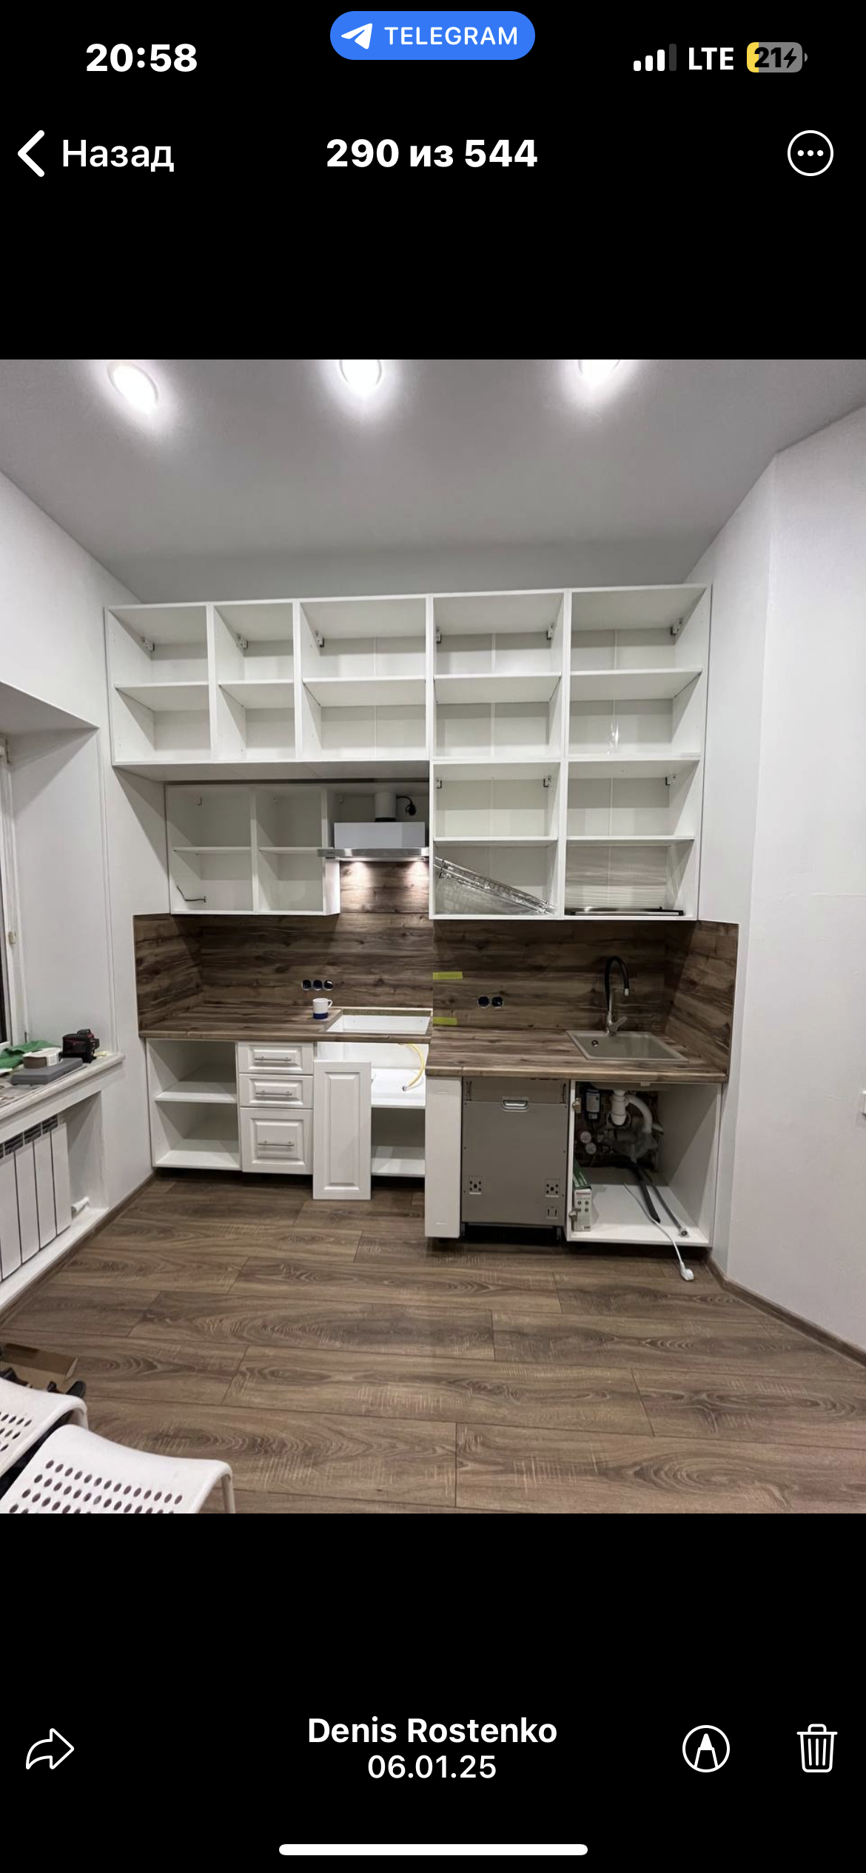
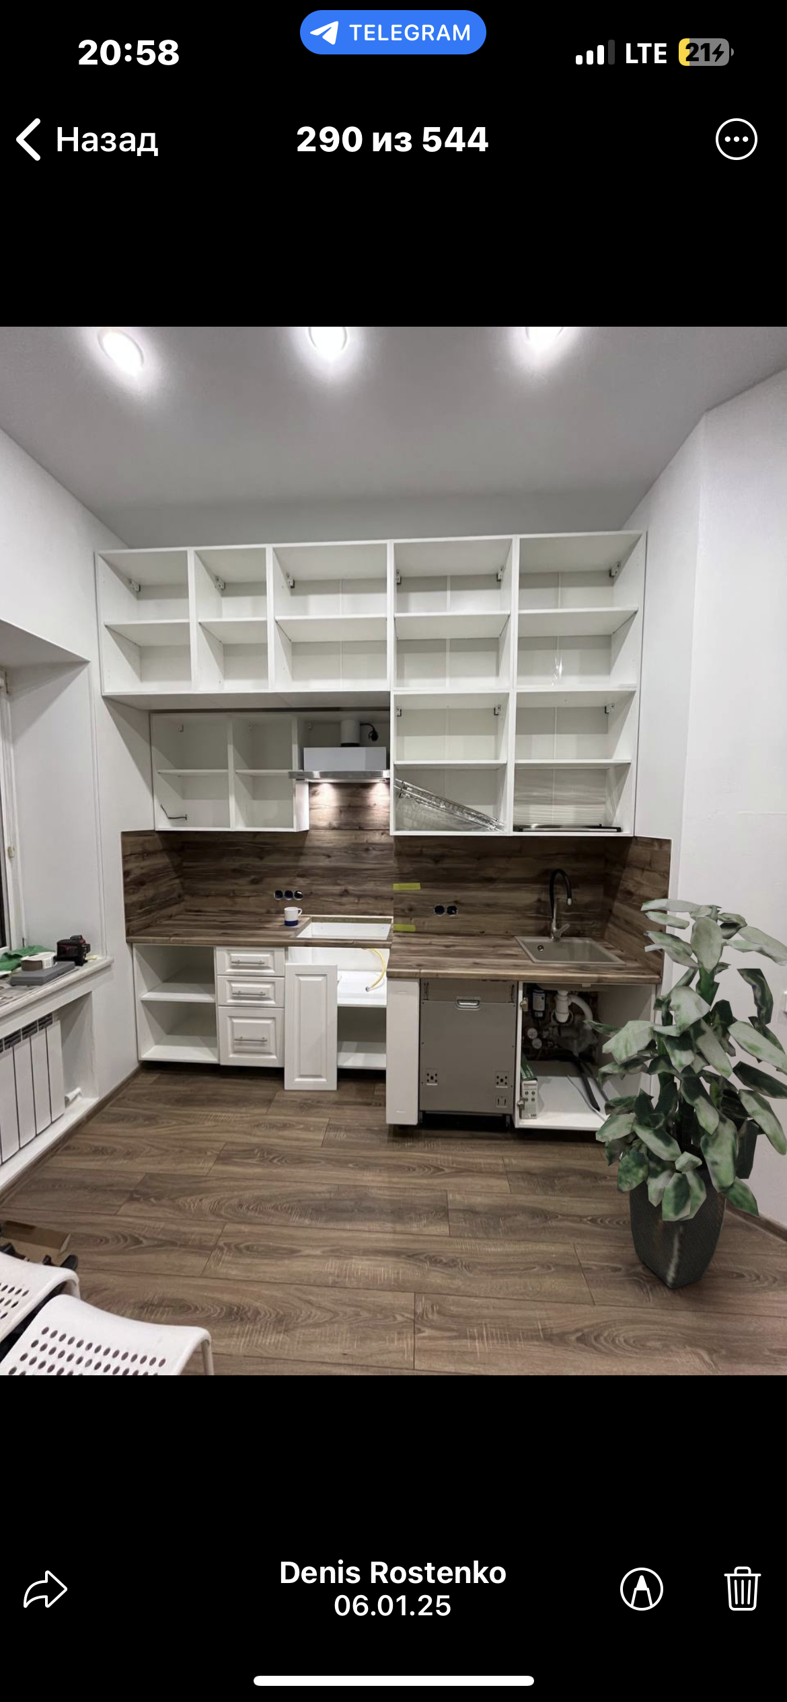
+ indoor plant [583,898,787,1290]
